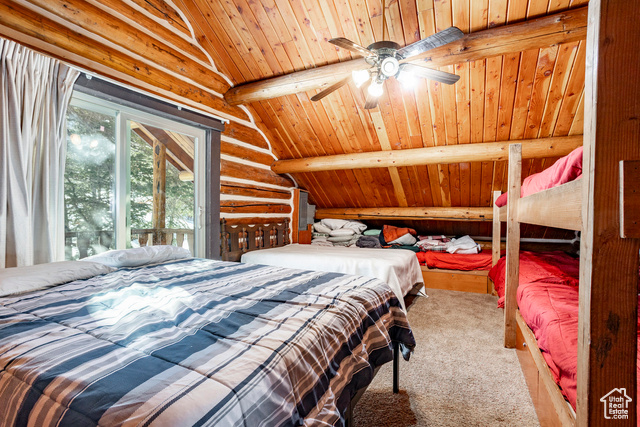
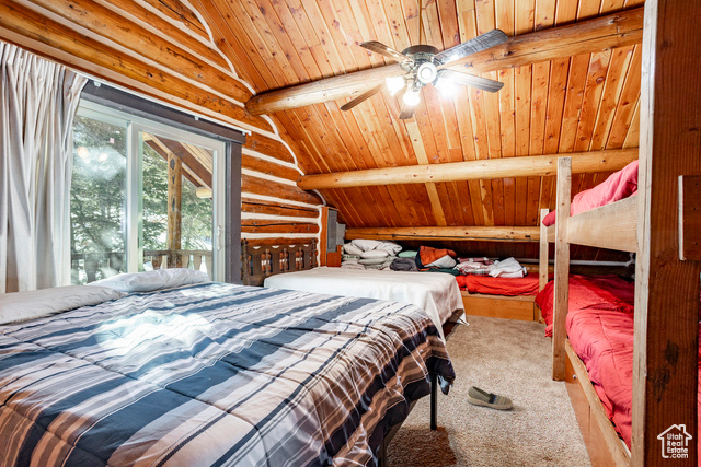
+ shoe [466,385,514,410]
